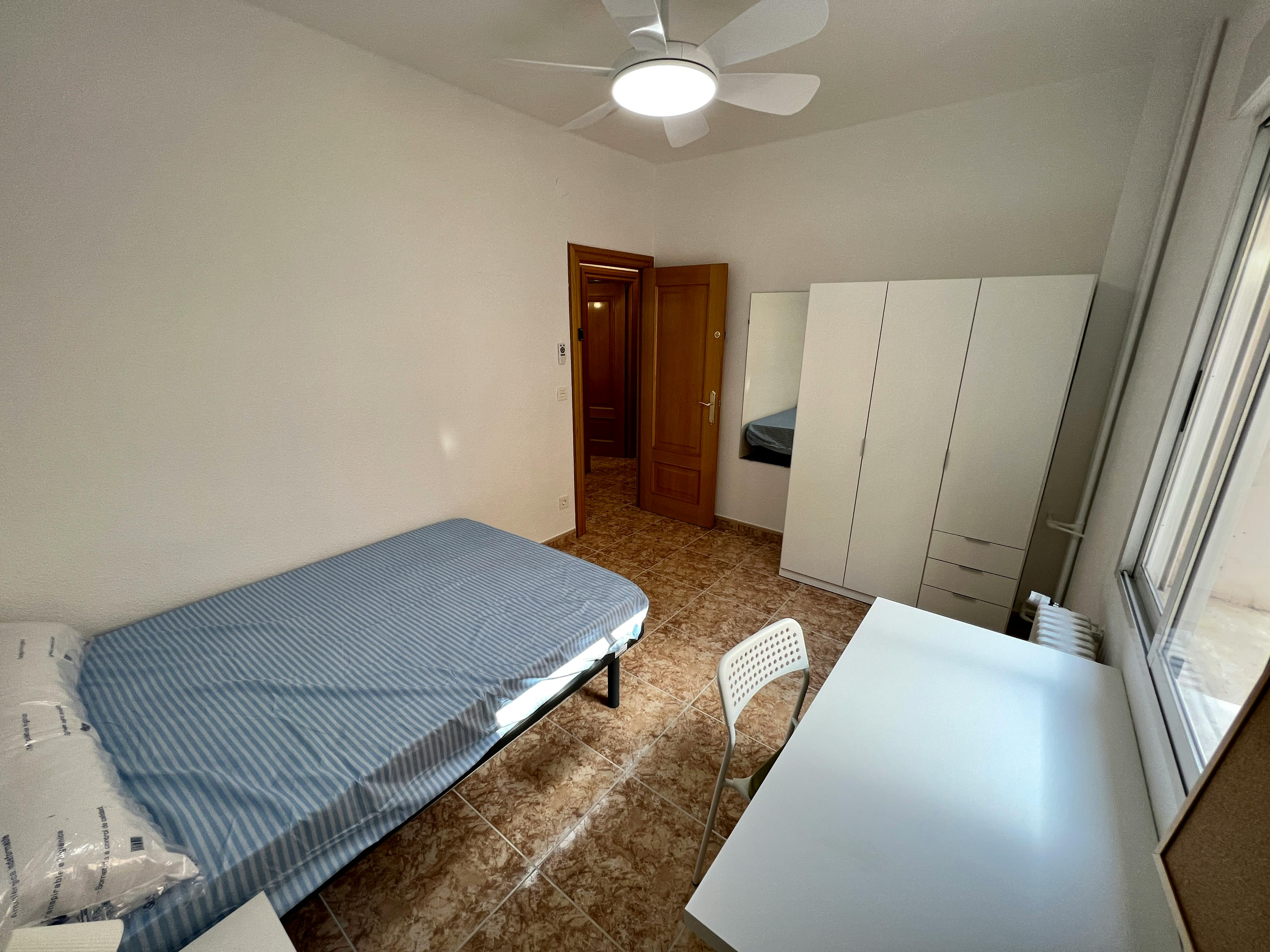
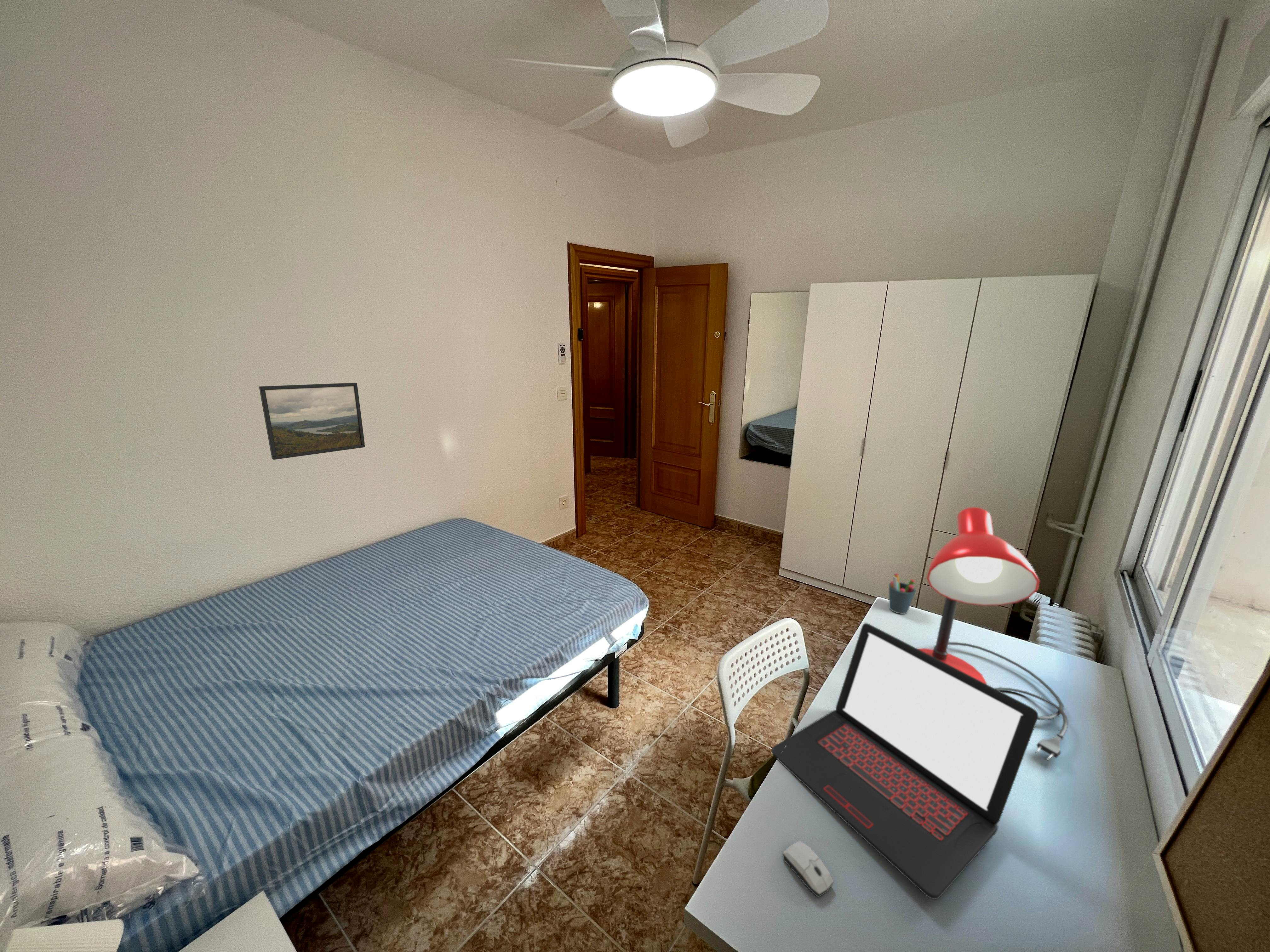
+ laptop [771,623,1038,900]
+ desk lamp [917,507,1069,761]
+ computer mouse [782,841,834,898]
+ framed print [259,383,365,460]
+ pen holder [889,573,916,614]
